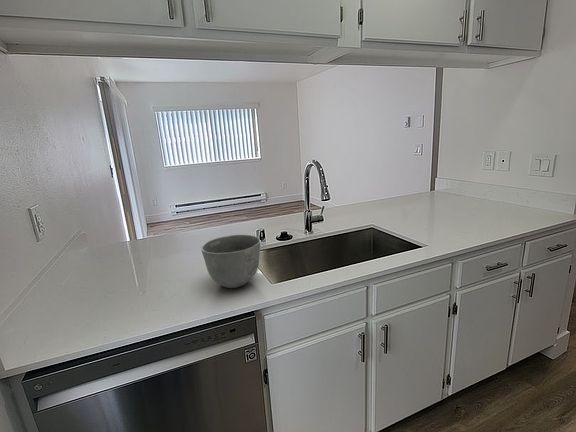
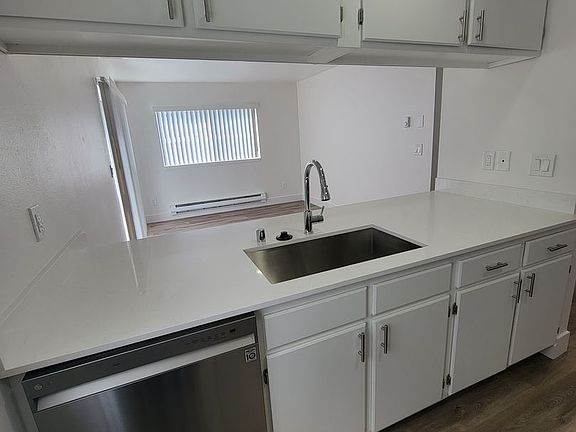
- bowl [200,234,261,289]
